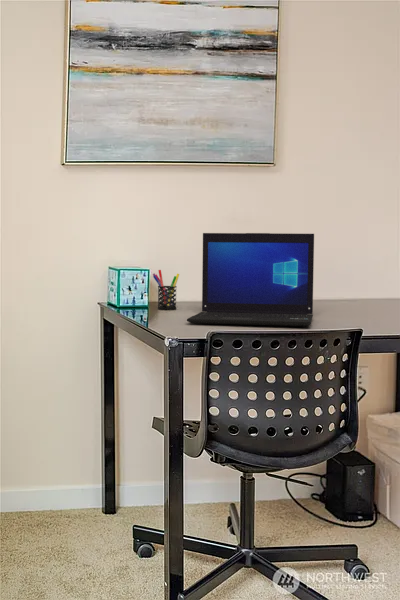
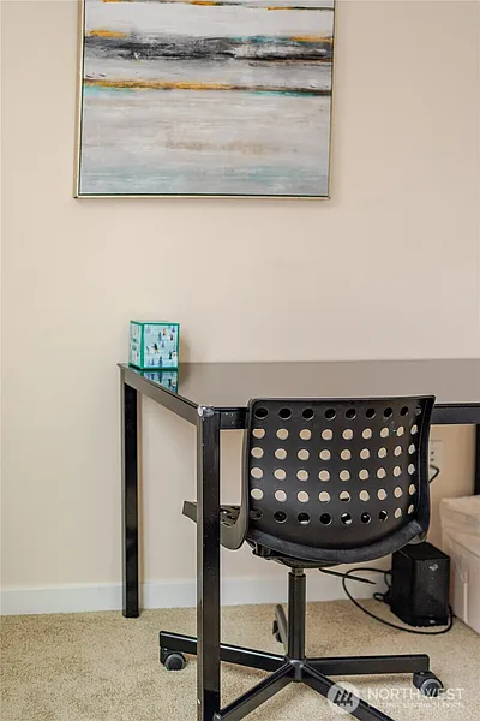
- pen holder [152,269,180,310]
- laptop [186,232,315,327]
